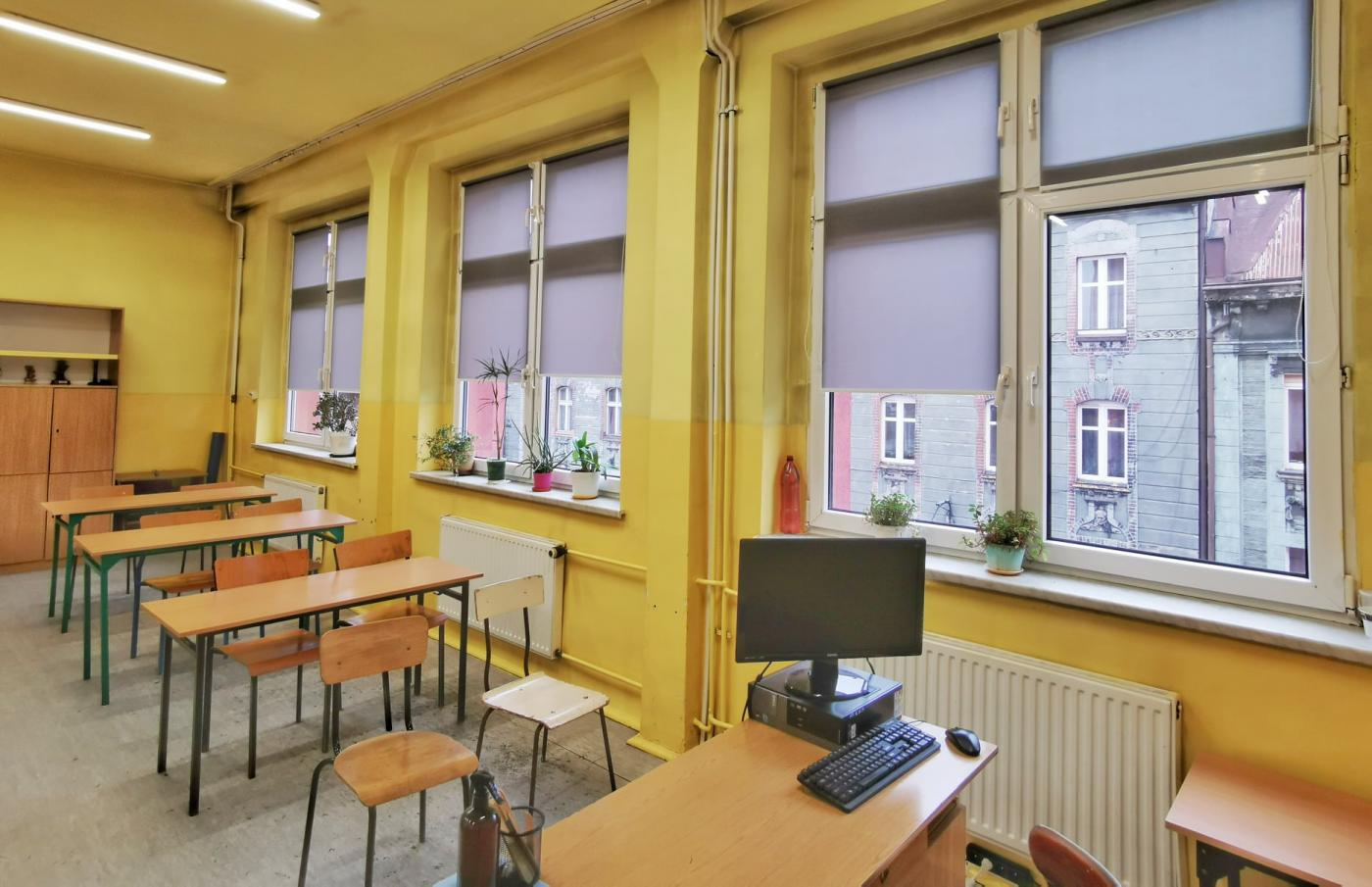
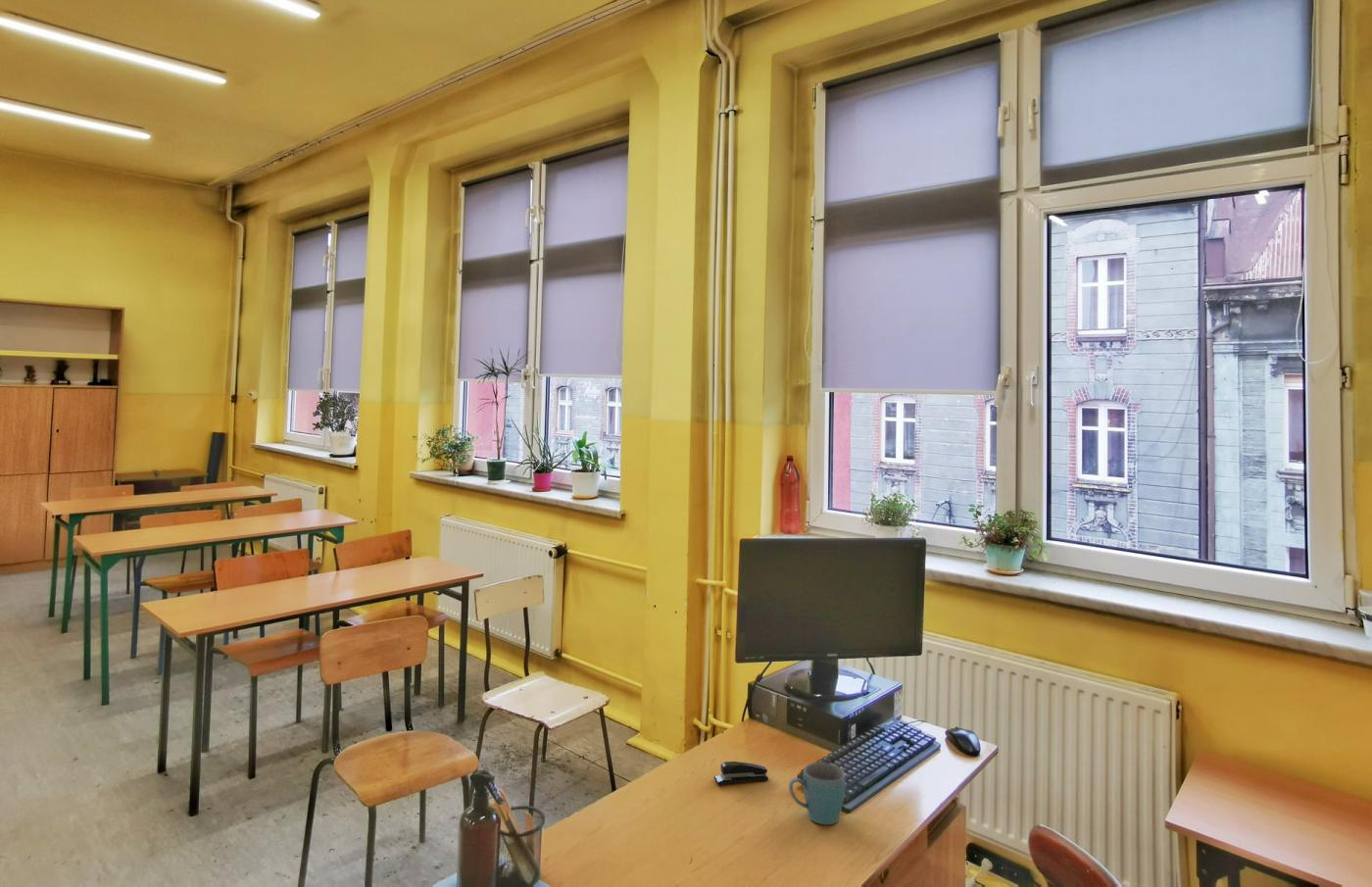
+ mug [788,762,846,825]
+ stapler [712,761,769,786]
